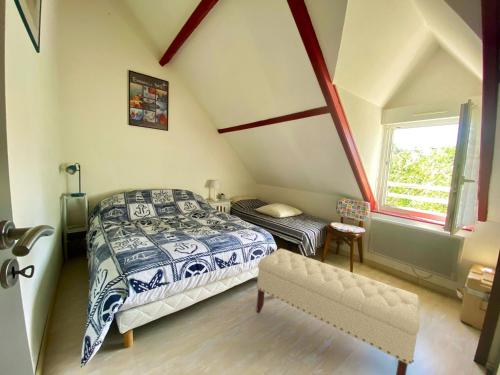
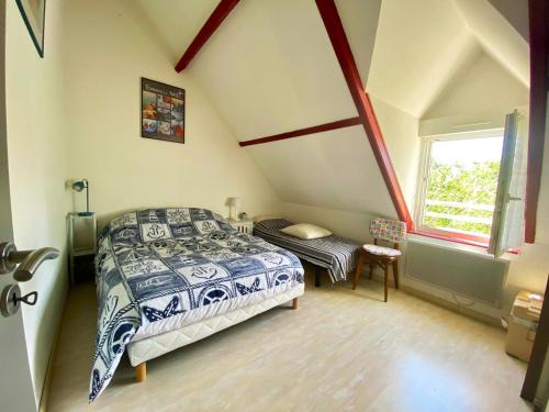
- bench [255,248,420,375]
